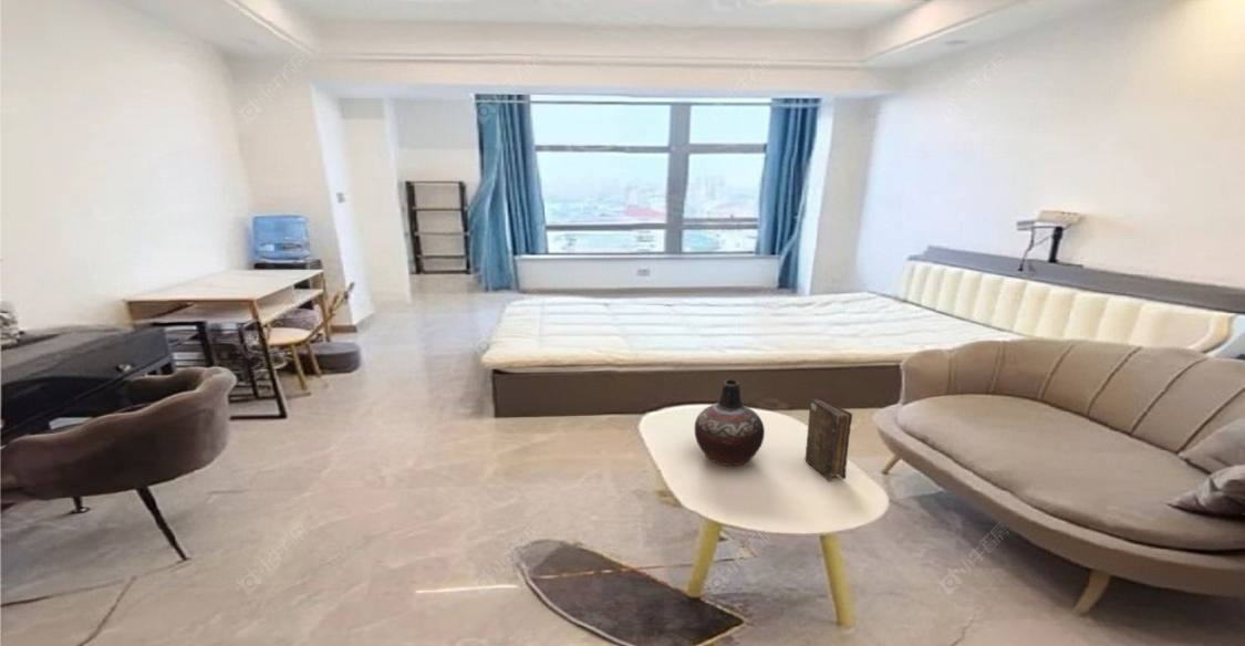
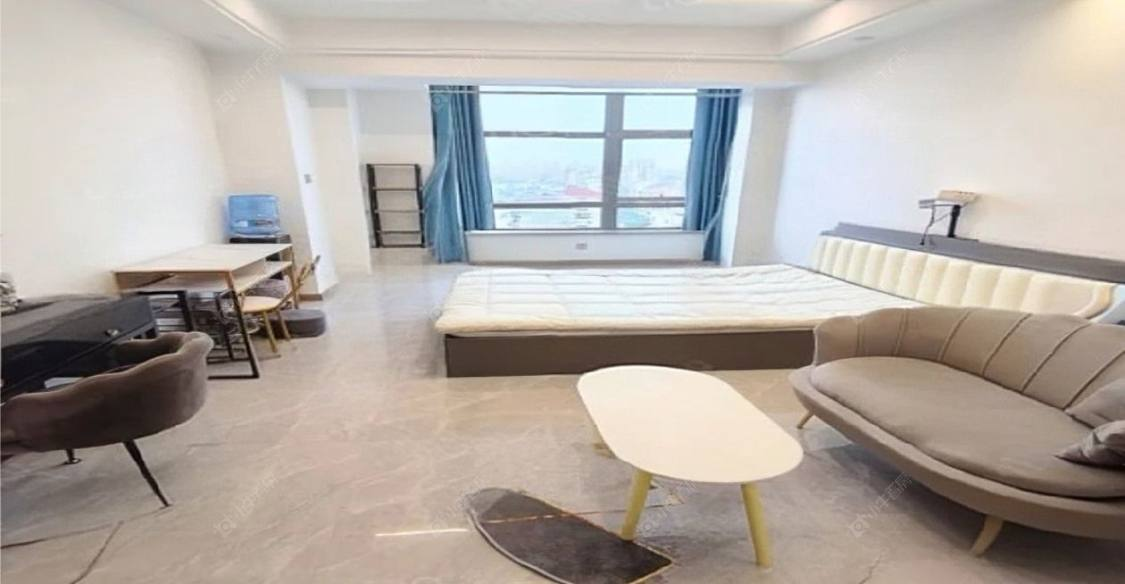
- vase [694,378,766,467]
- book [803,397,853,482]
